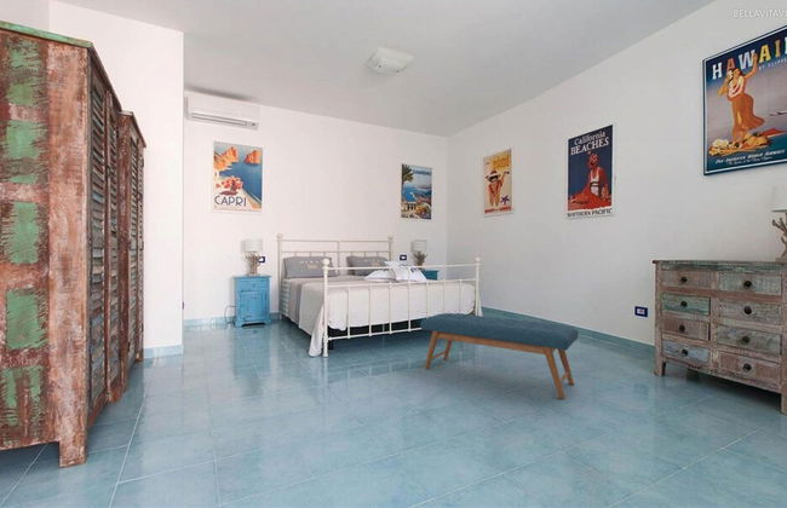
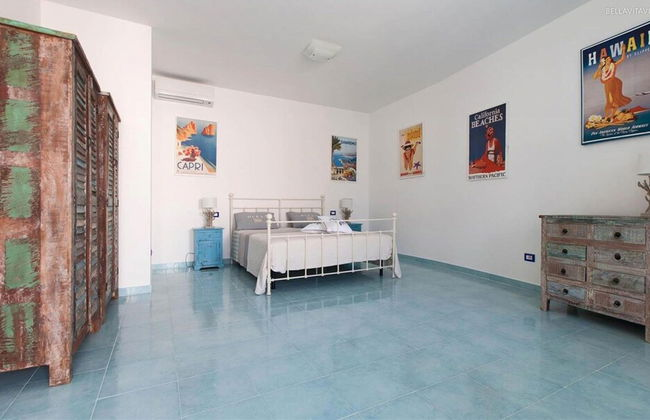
- bench [419,312,580,400]
